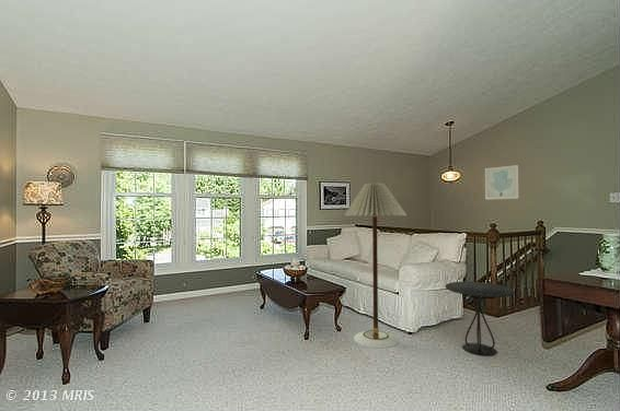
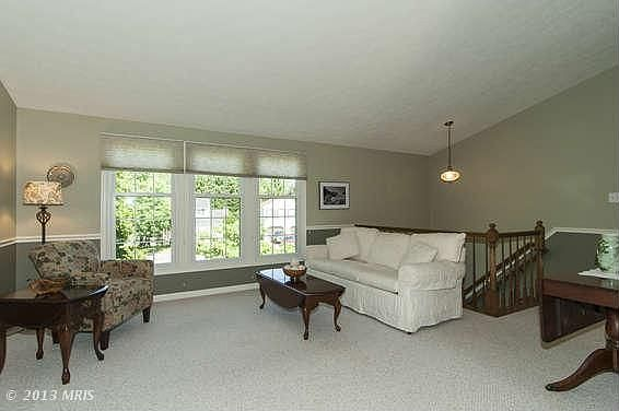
- side table [445,281,516,357]
- floor lamp [343,183,407,349]
- wall art [484,164,519,200]
